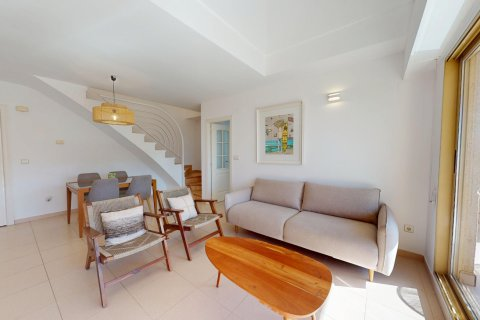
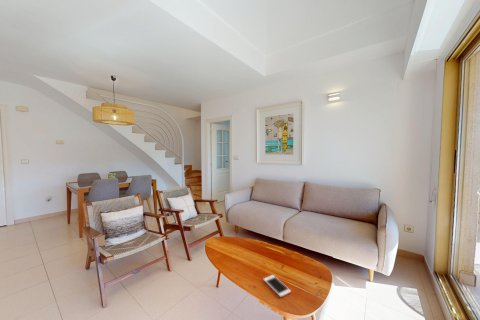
+ cell phone [262,274,292,298]
